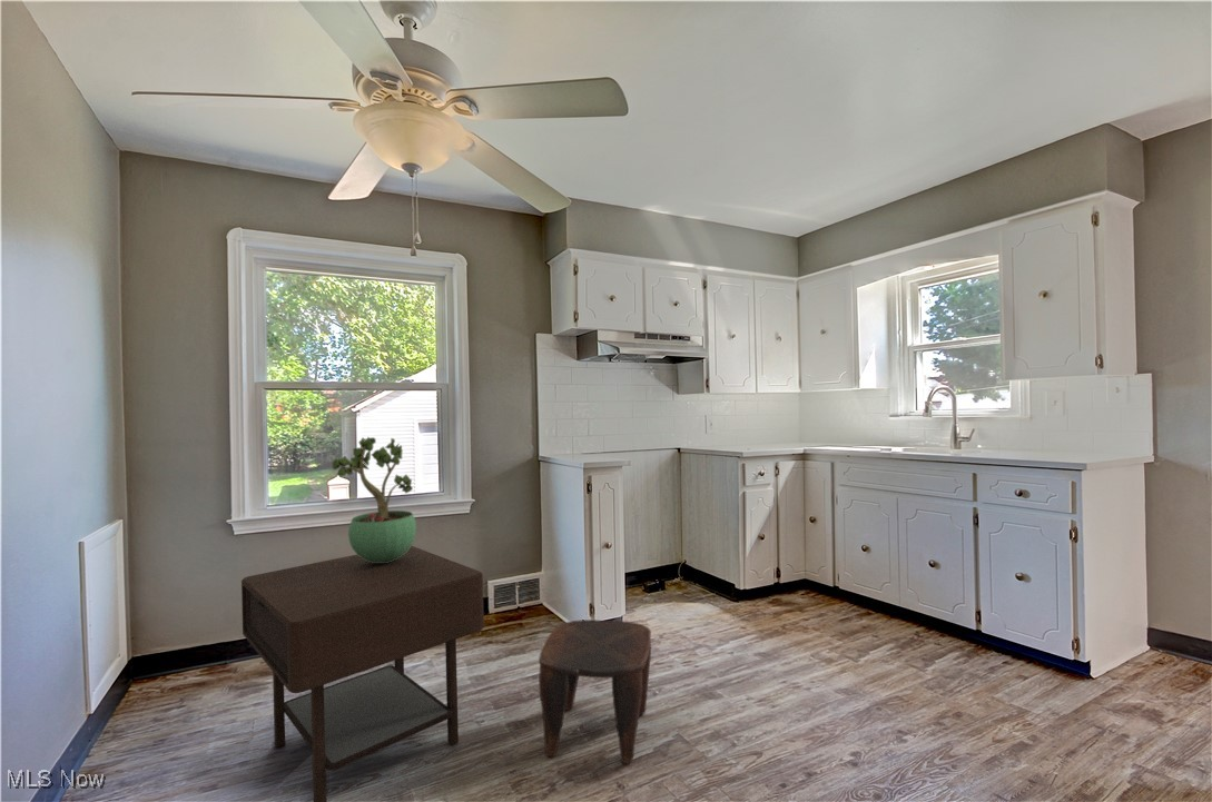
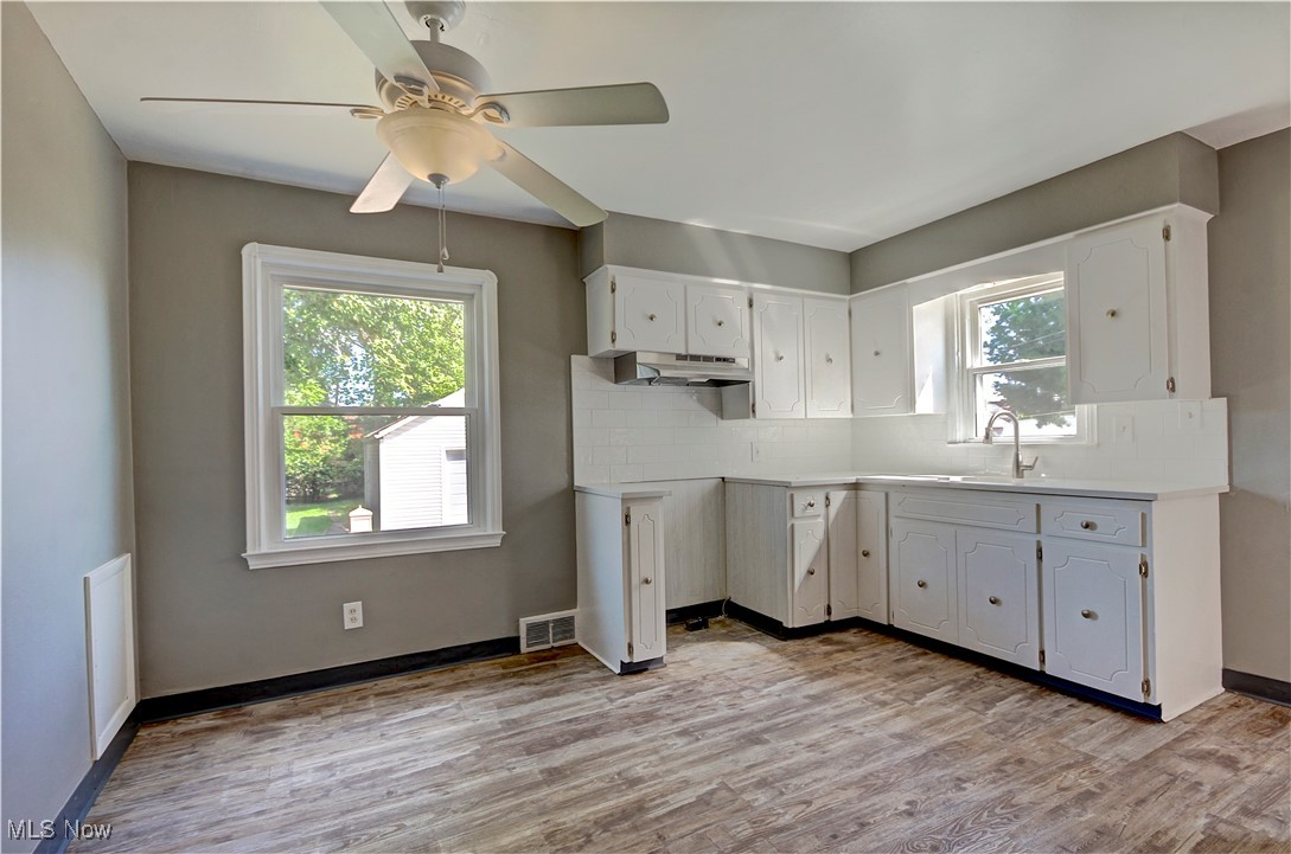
- side table [240,545,485,802]
- stool [538,618,652,764]
- potted plant [332,436,417,563]
